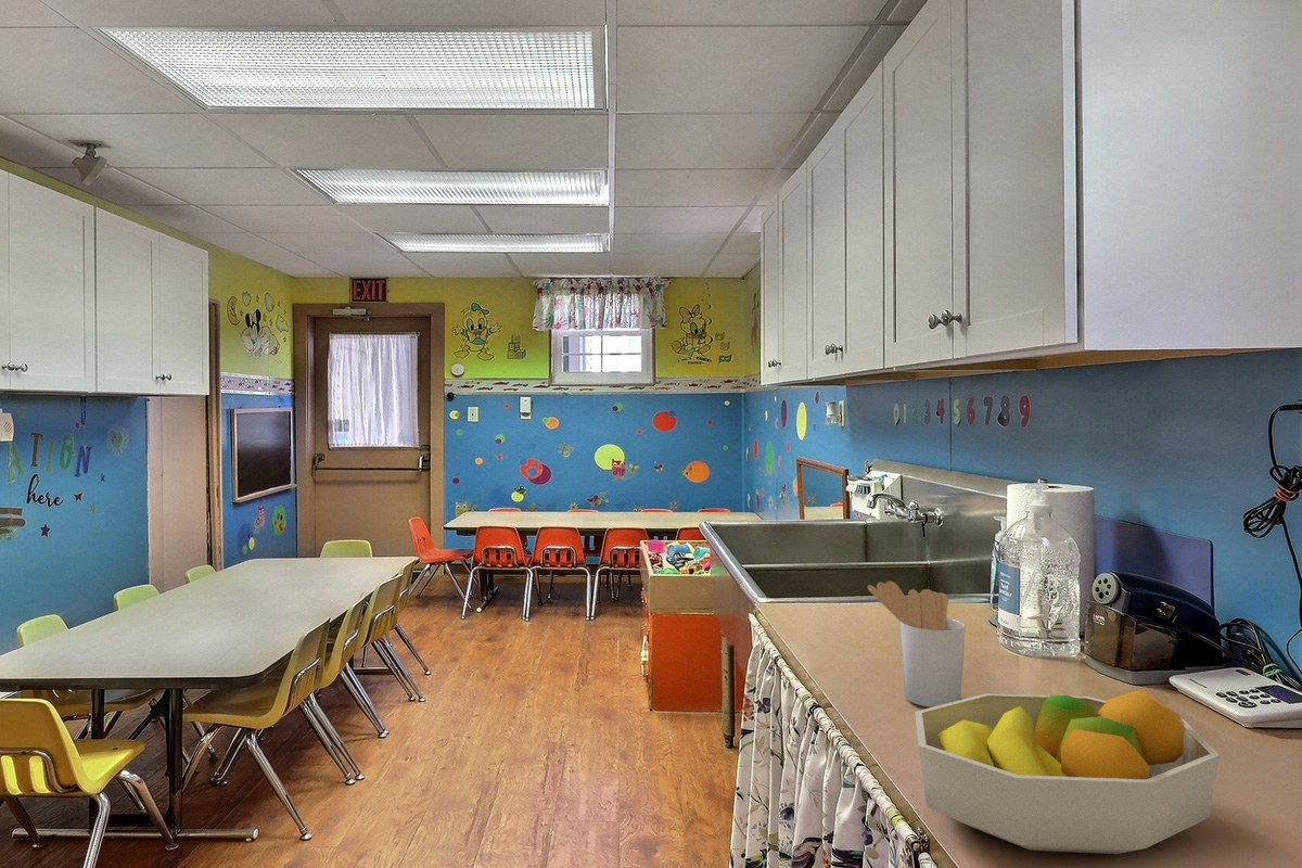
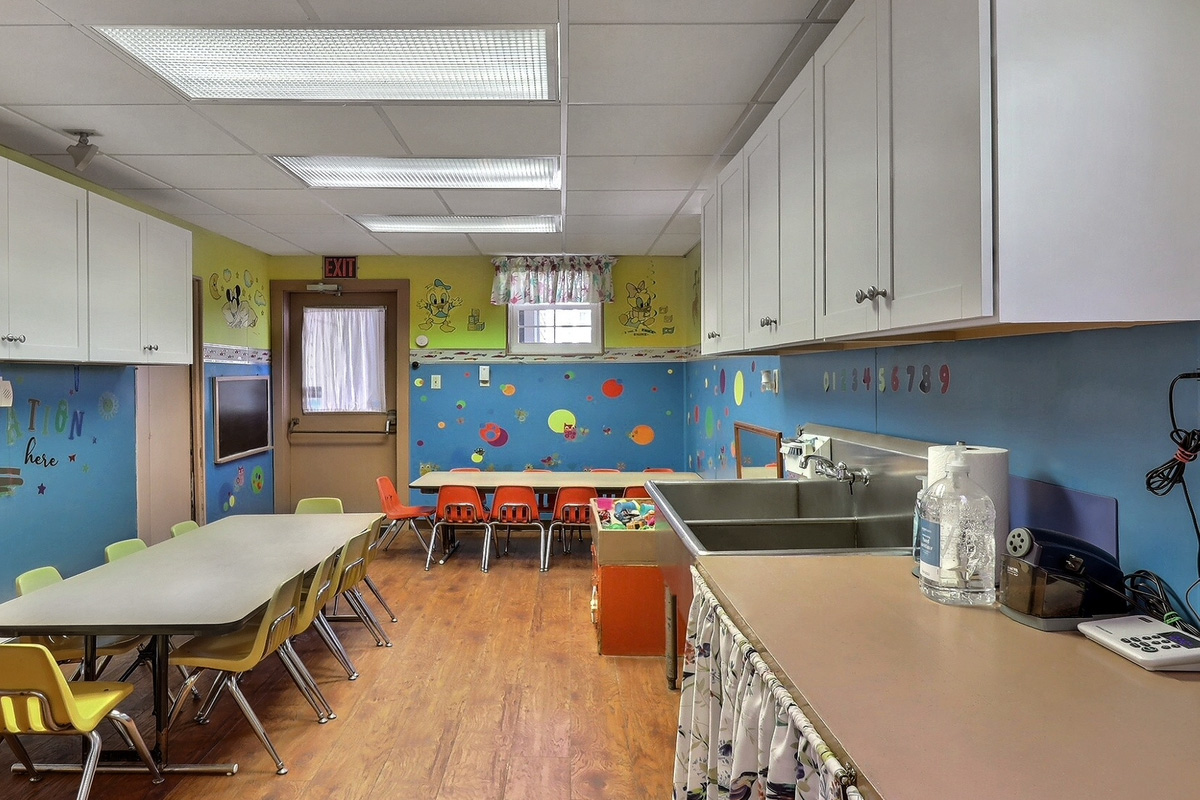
- utensil holder [867,580,967,709]
- fruit bowl [914,689,1221,855]
